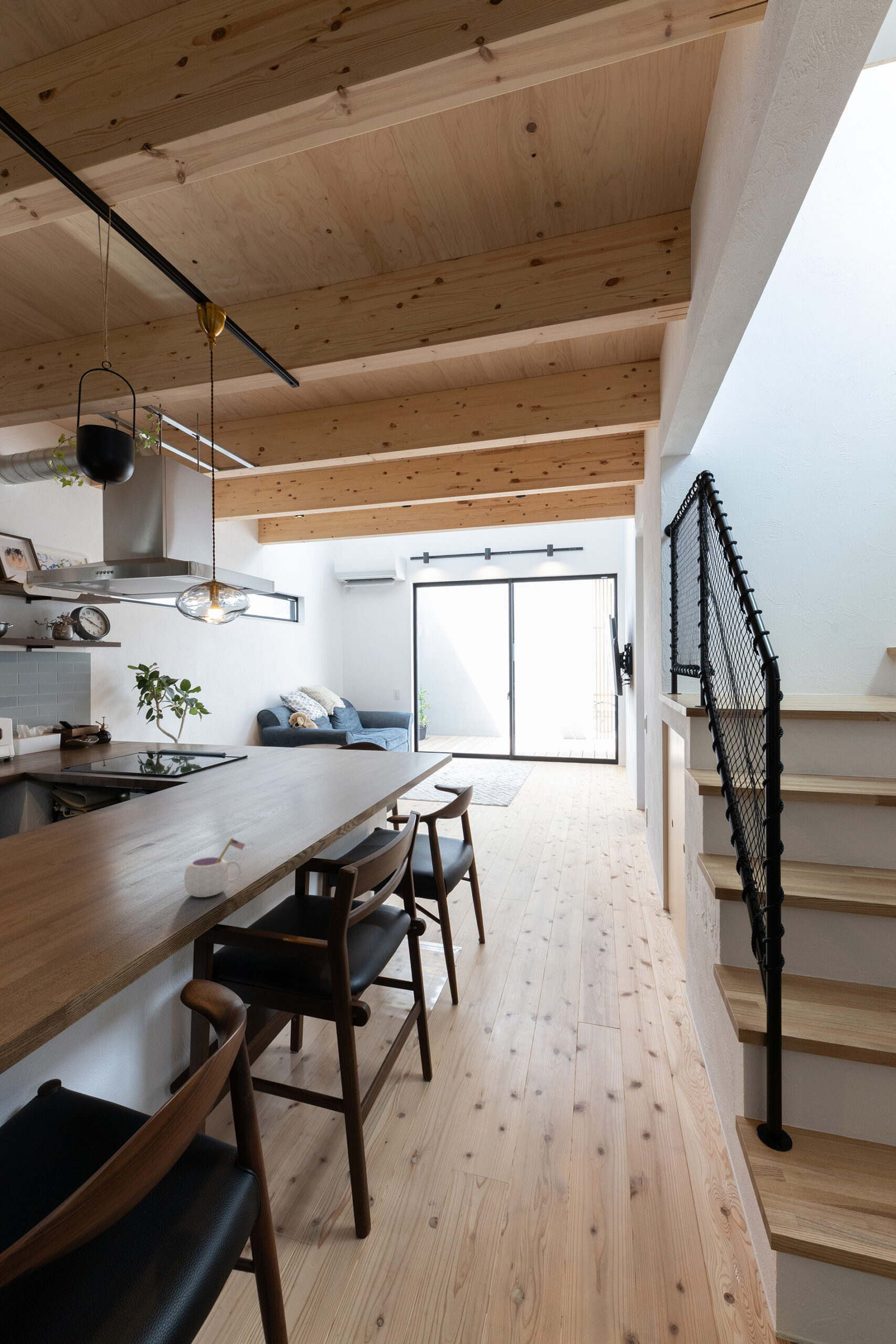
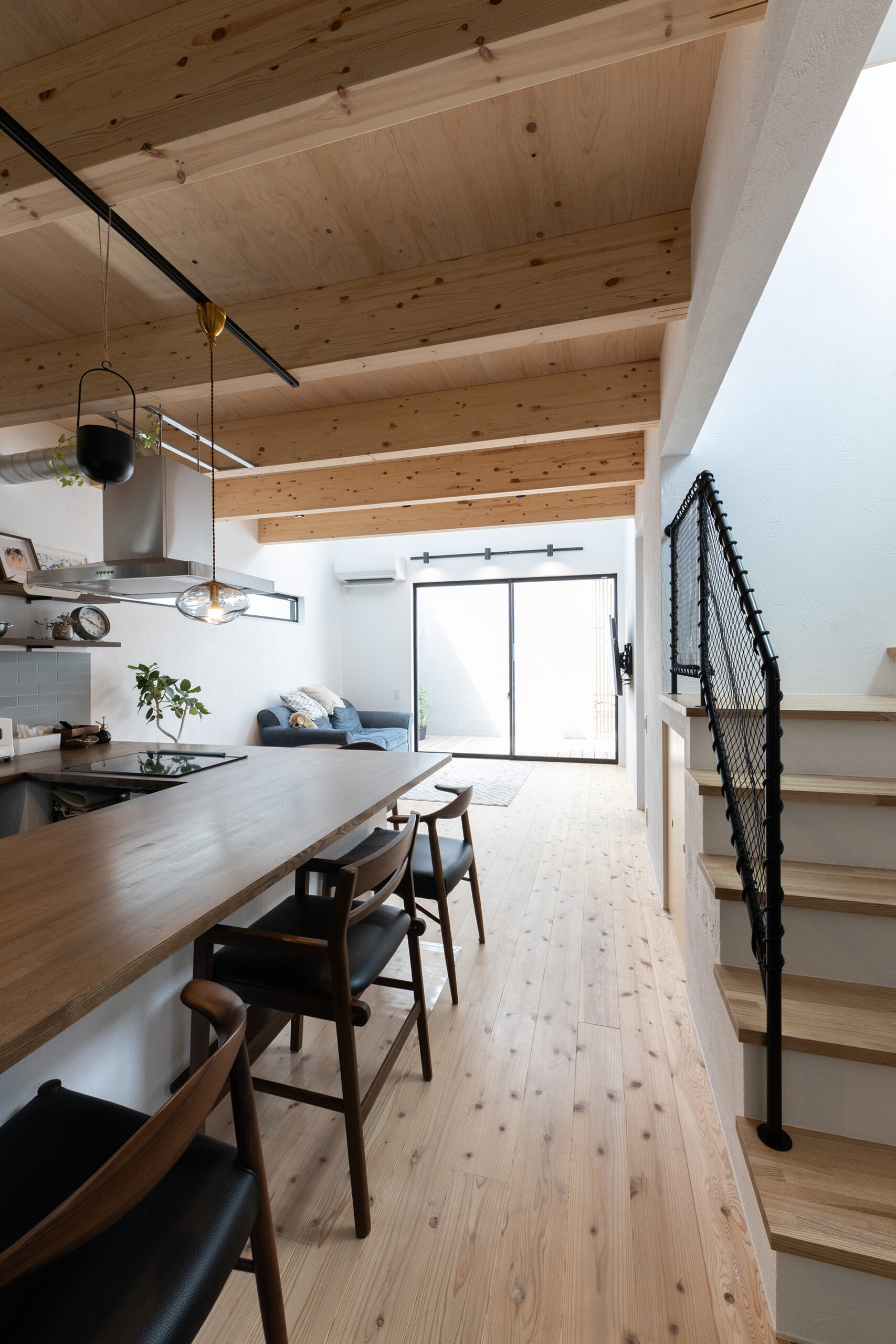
- mug [184,837,246,898]
